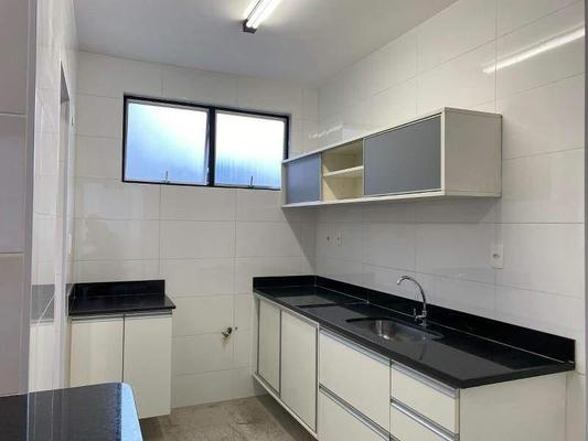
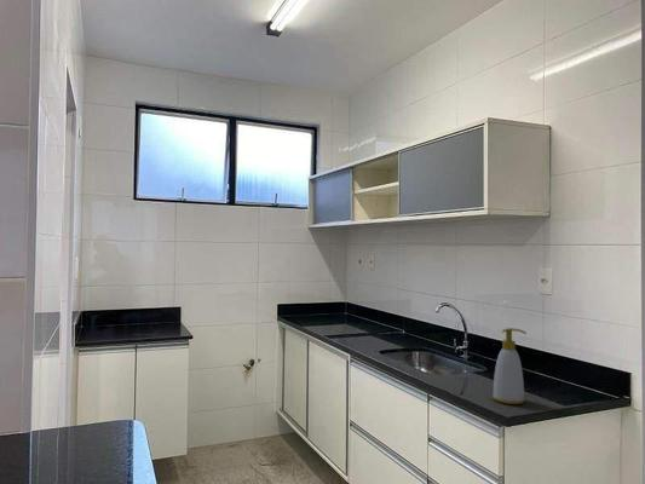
+ soap bottle [491,327,528,405]
